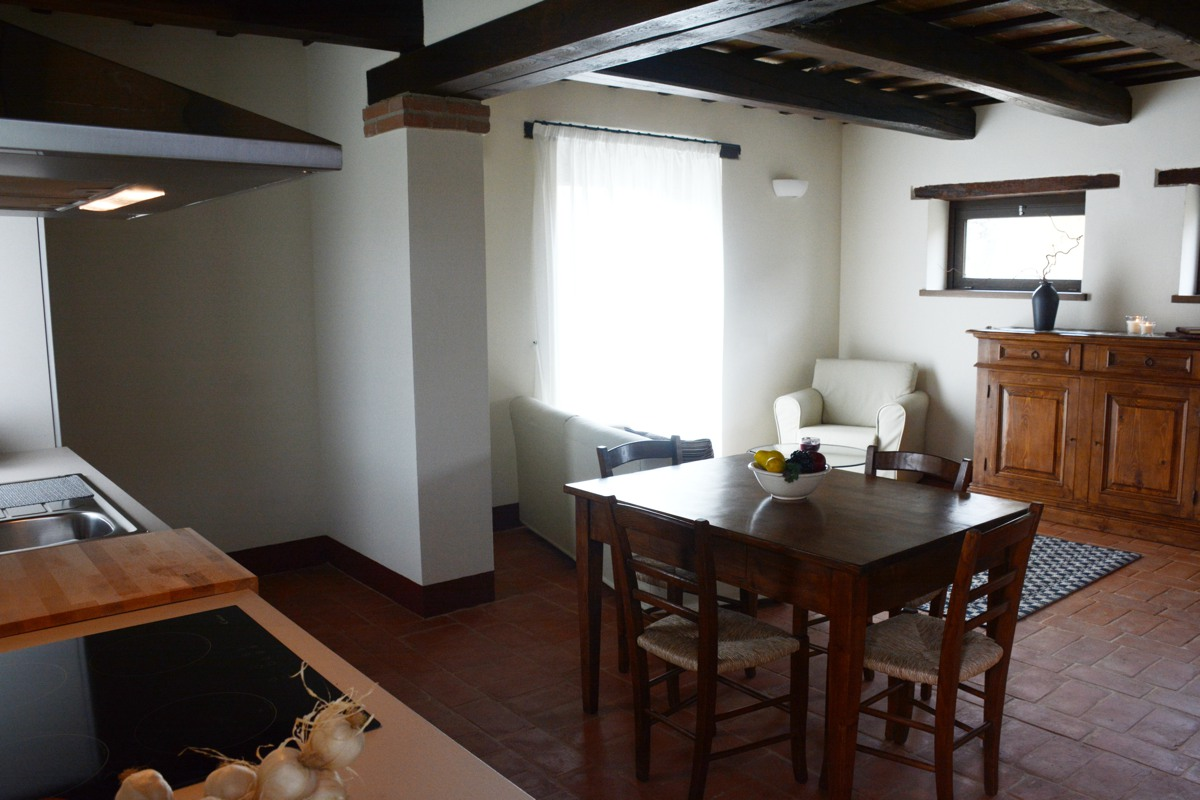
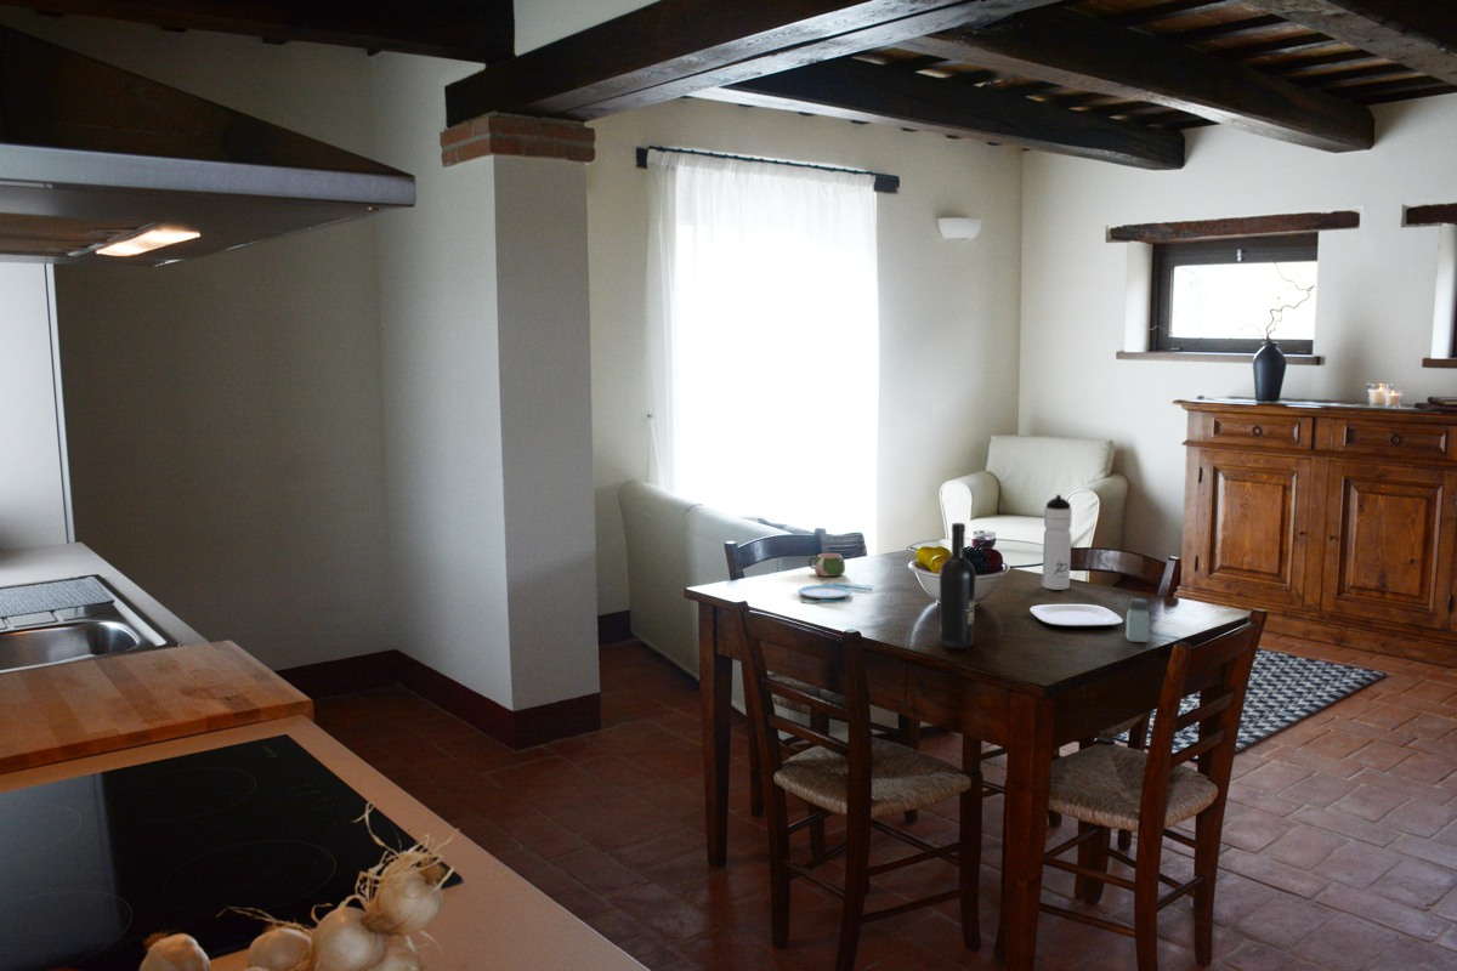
+ plate [1028,603,1124,629]
+ wine bottle [939,522,977,651]
+ saltshaker [1124,597,1151,643]
+ plate [796,580,875,604]
+ water bottle [1041,494,1073,591]
+ mug [807,552,846,578]
